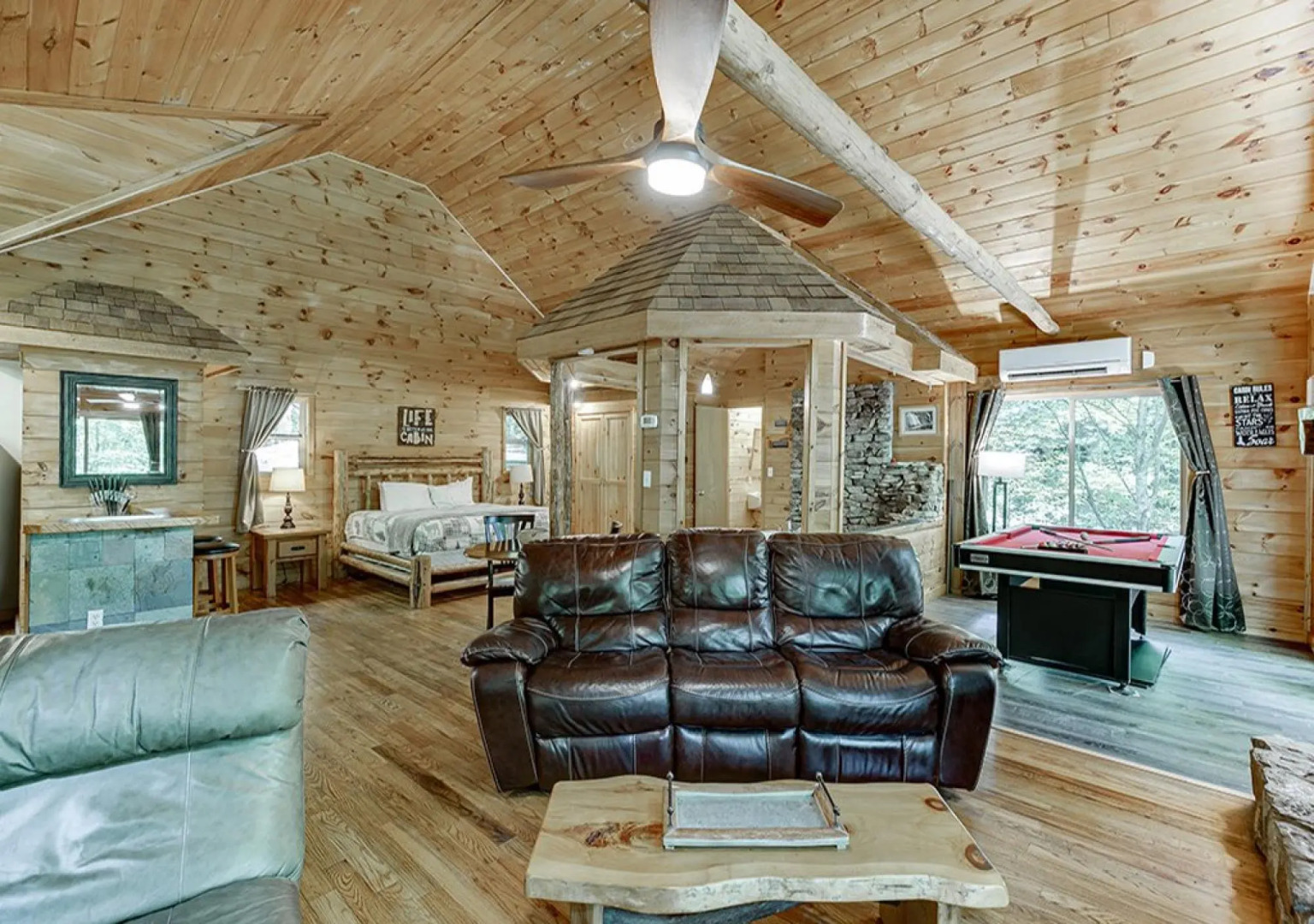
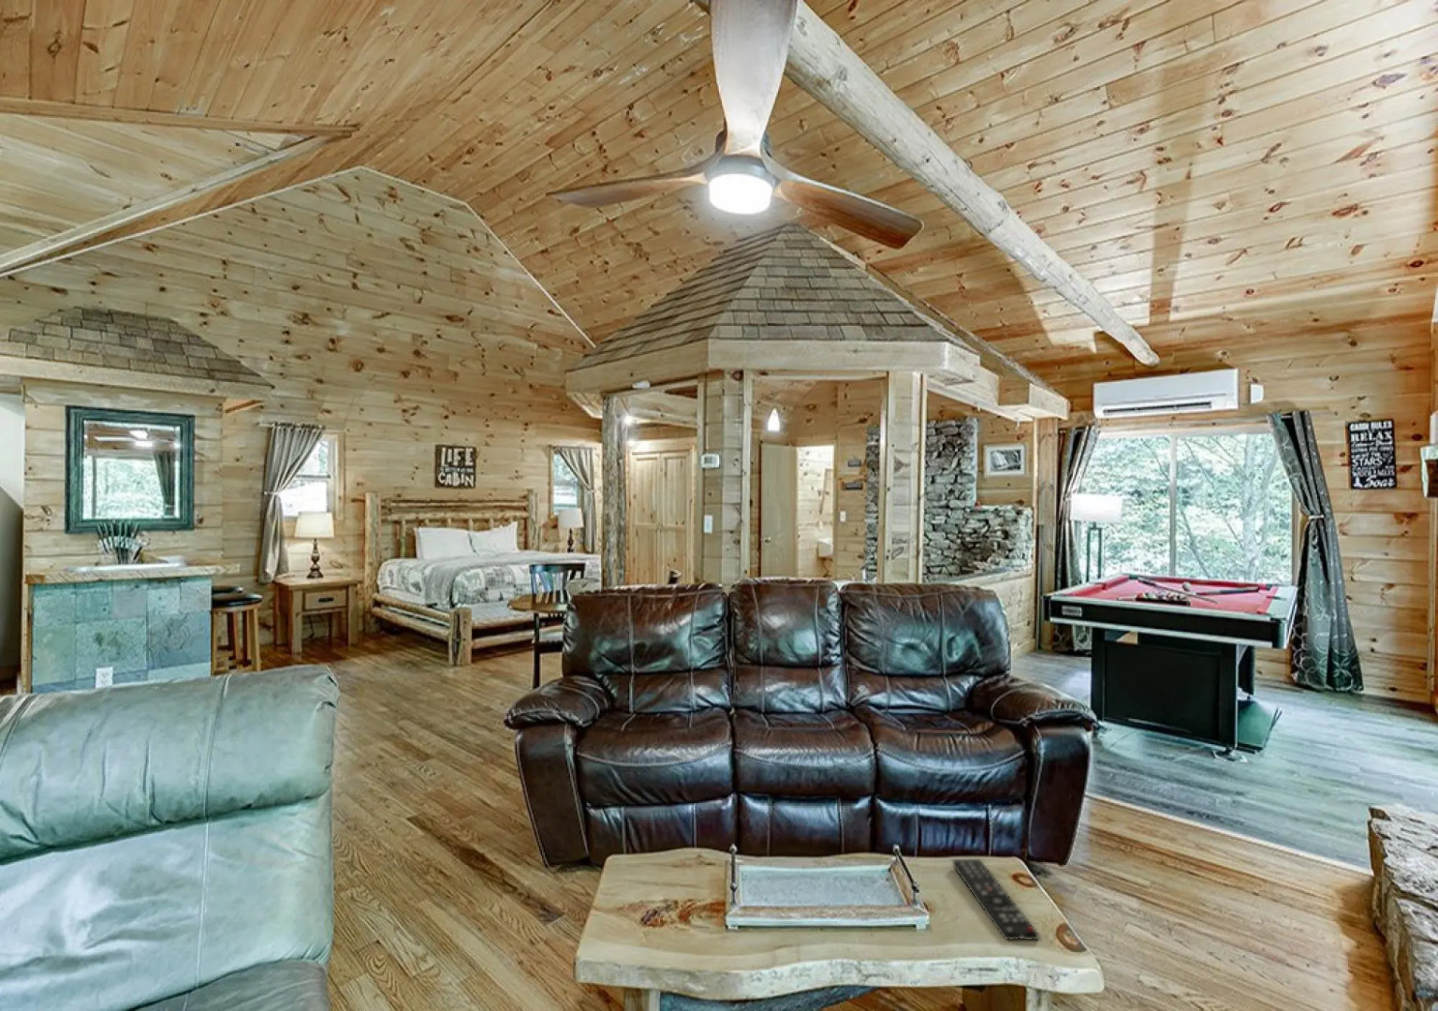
+ remote control [952,859,1040,941]
